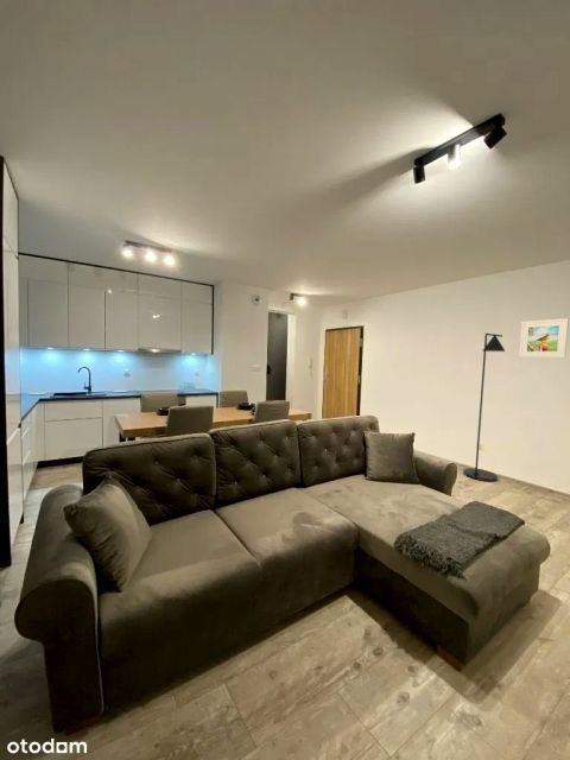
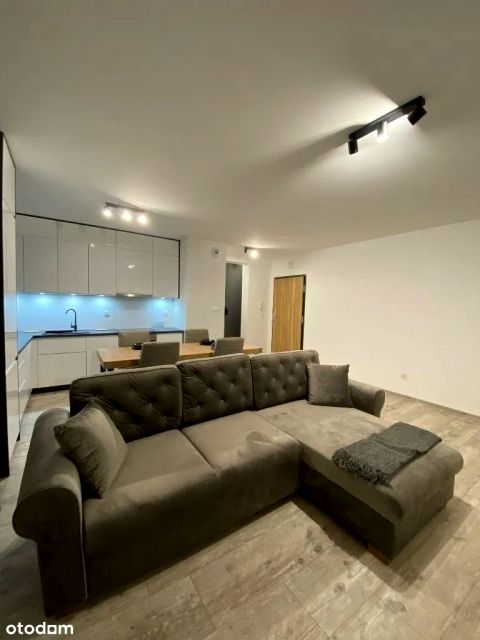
- floor lamp [462,332,507,482]
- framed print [518,317,570,359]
